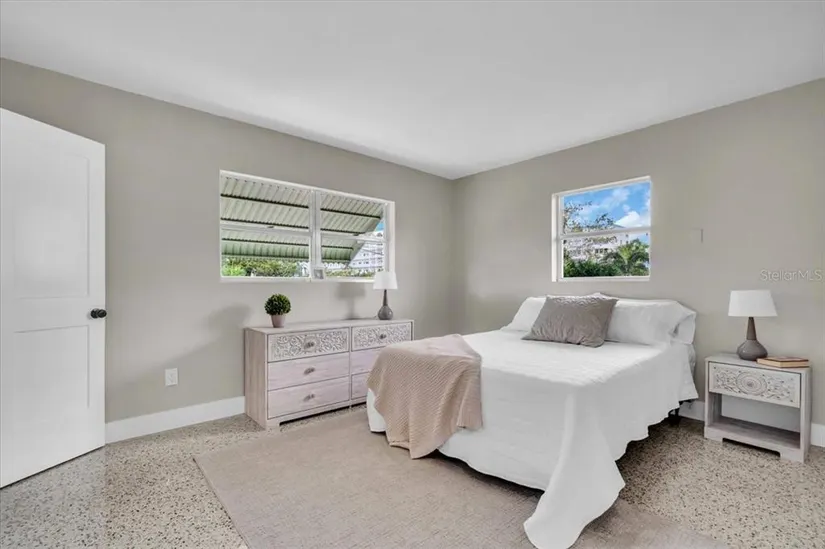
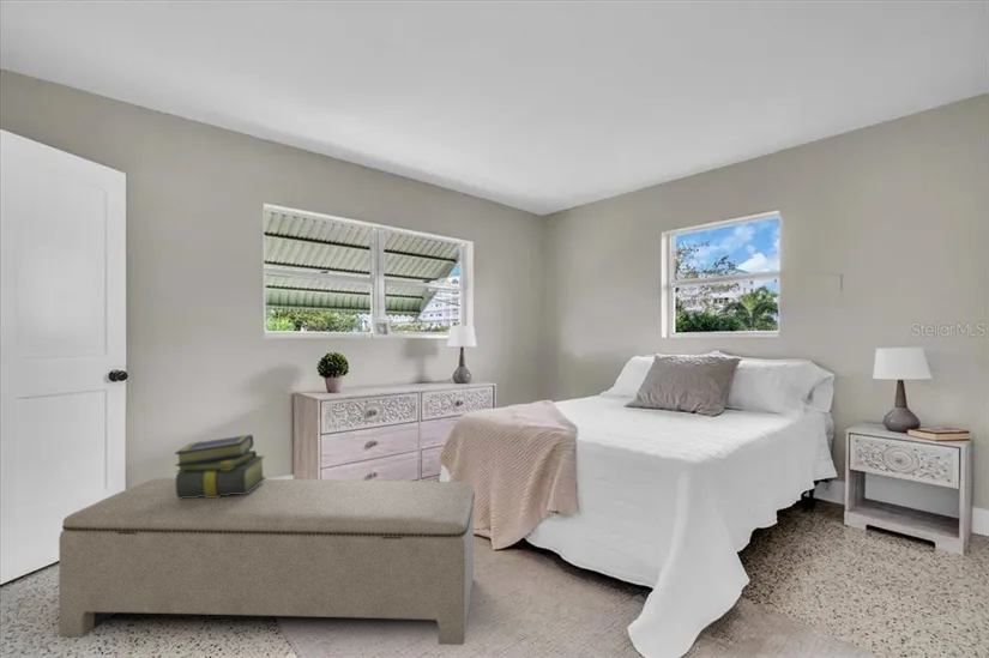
+ stack of books [174,434,267,499]
+ bench [58,477,476,646]
